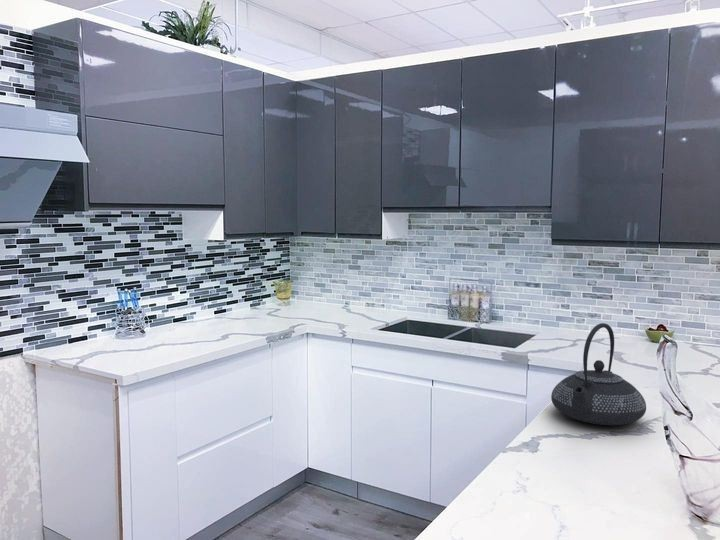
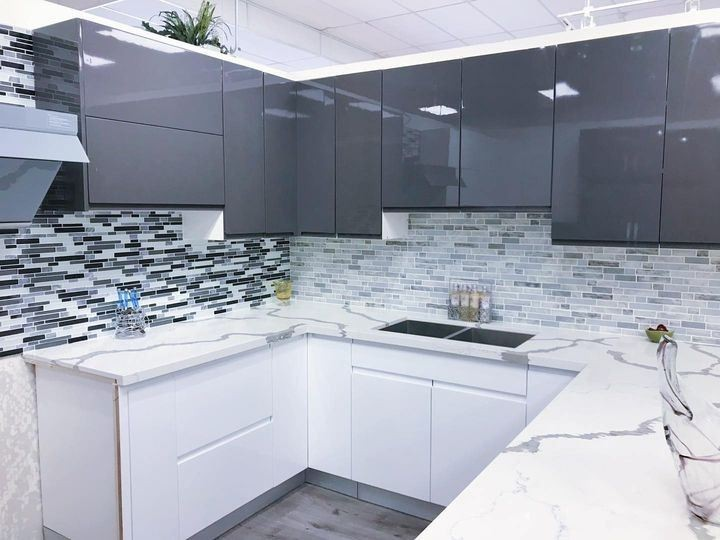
- teapot [550,322,647,426]
